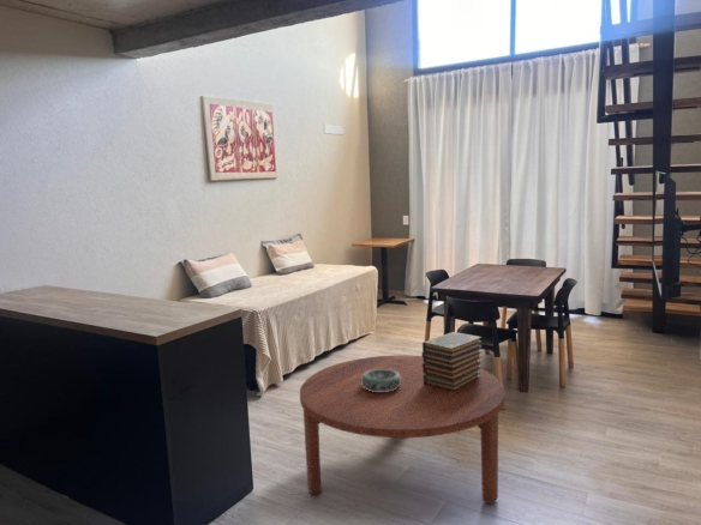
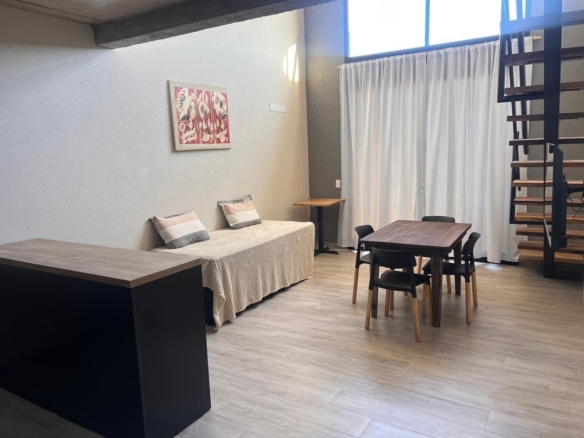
- book stack [420,331,484,392]
- decorative bowl [361,369,401,392]
- coffee table [299,354,507,506]
